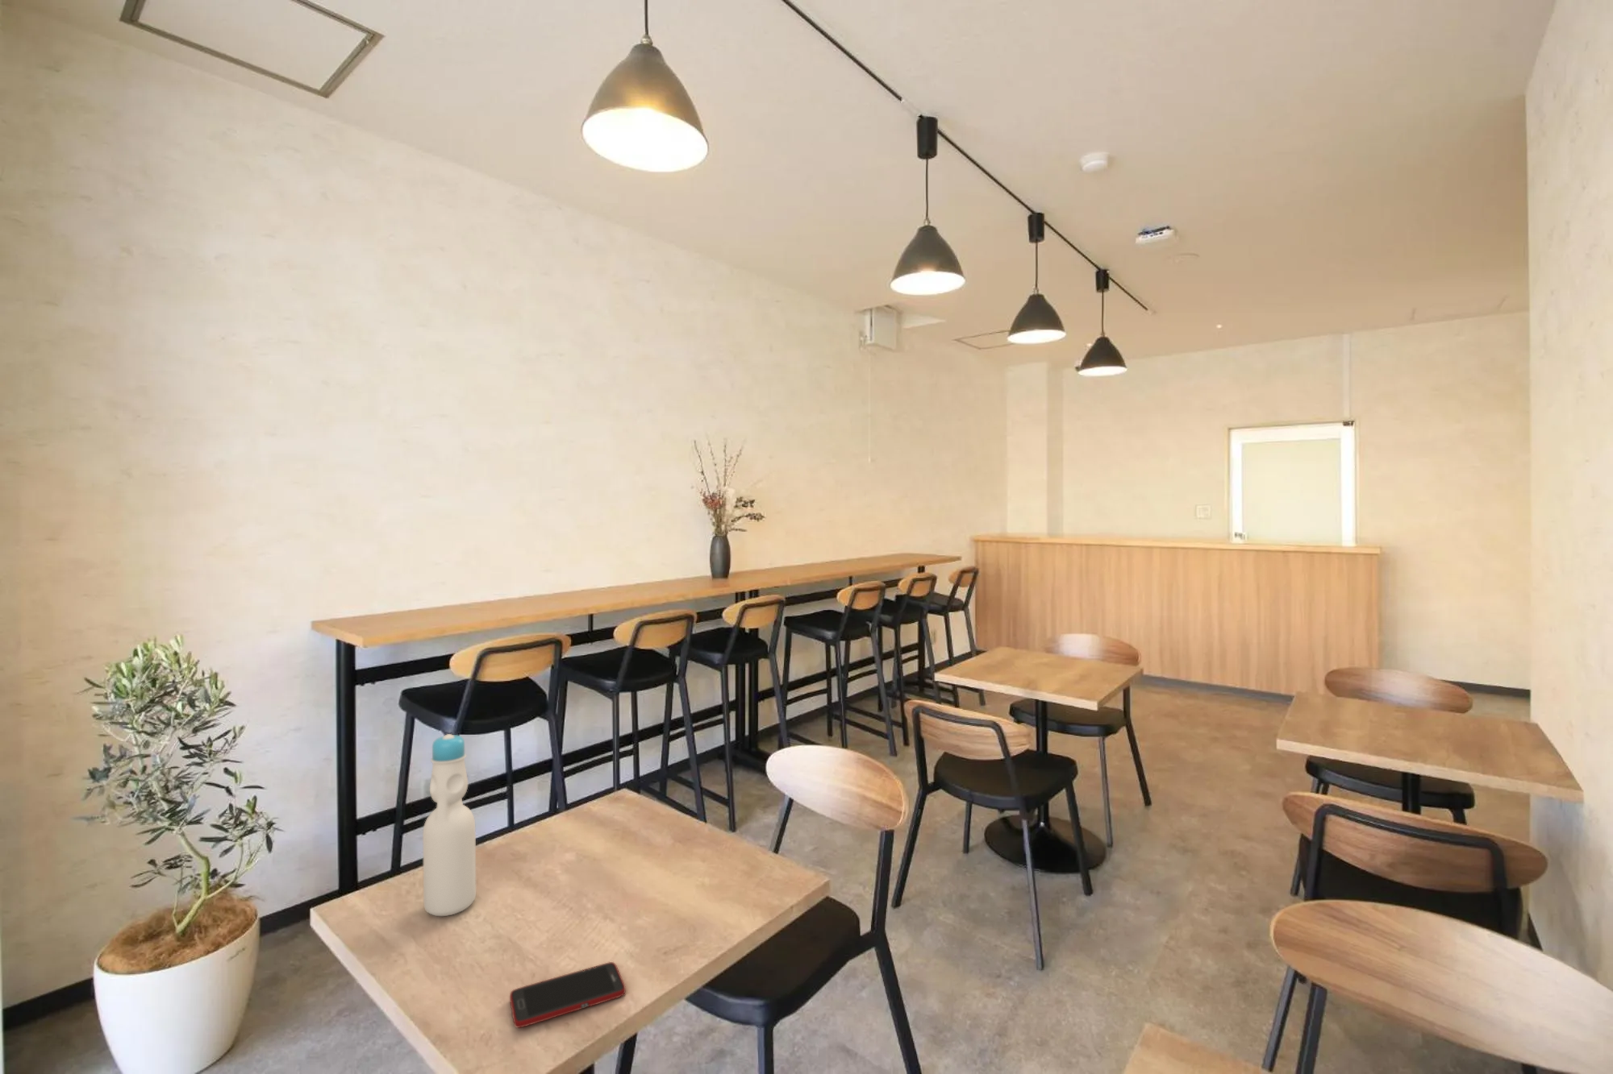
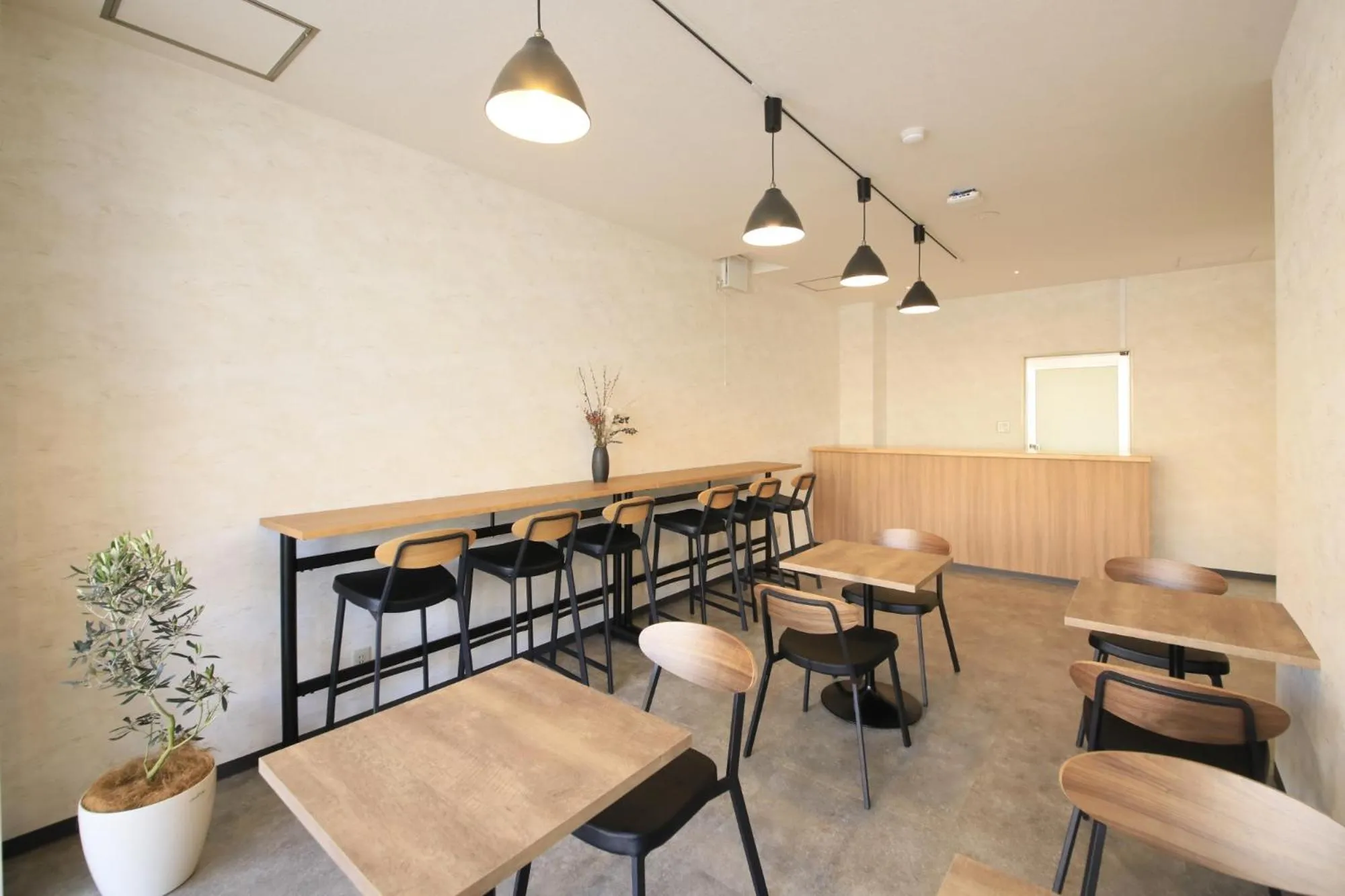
- cell phone [508,961,627,1028]
- bottle [422,734,476,917]
